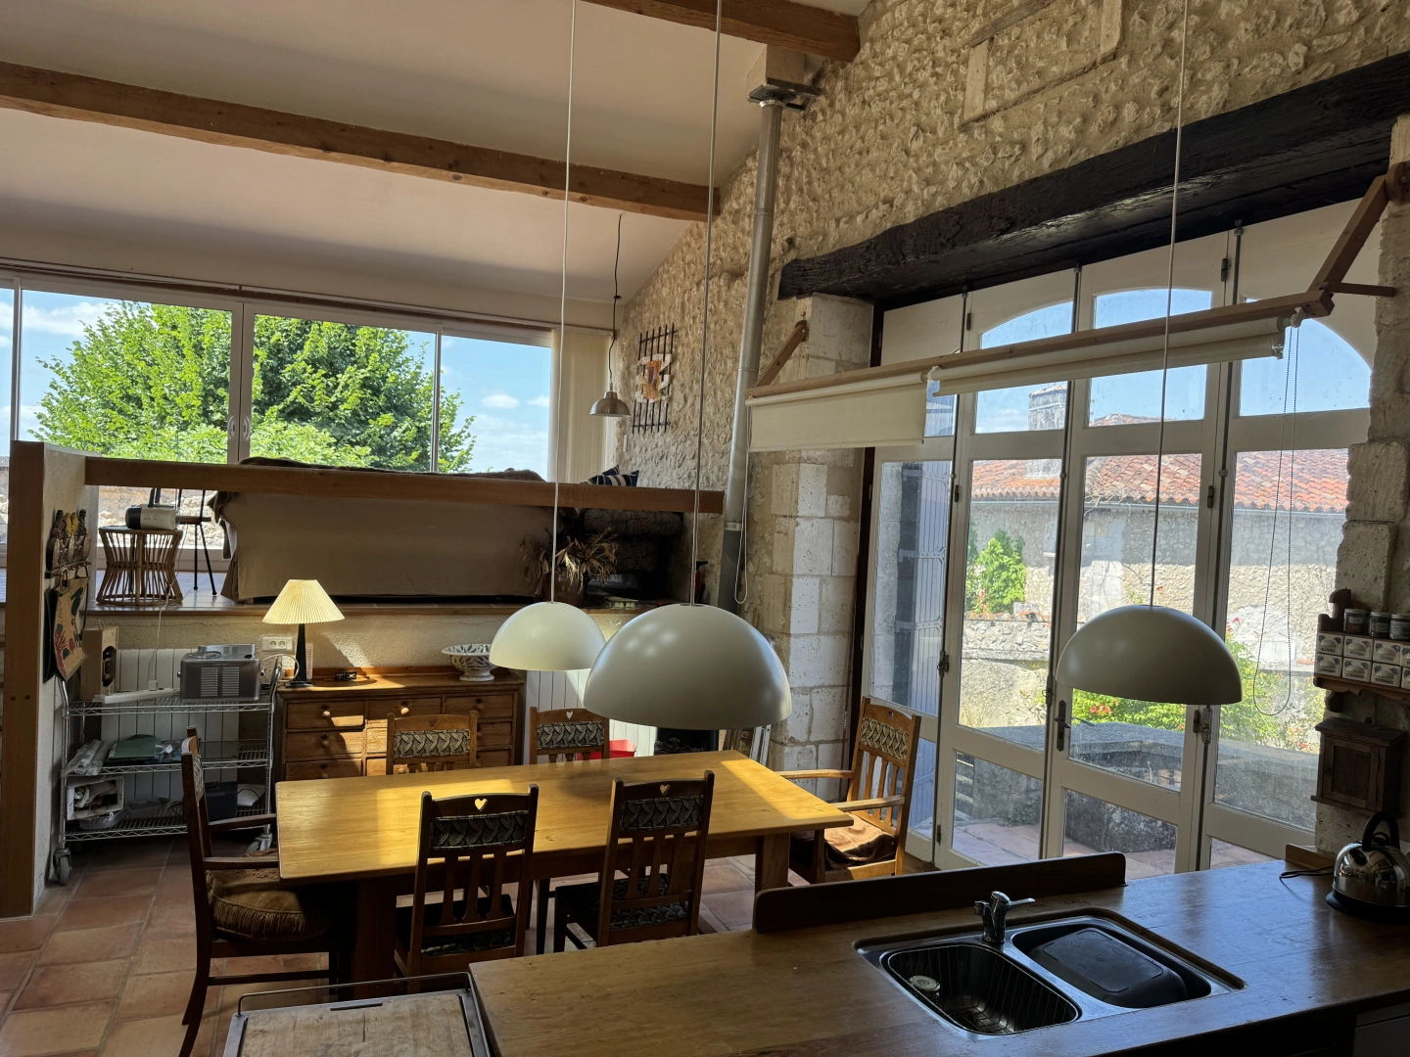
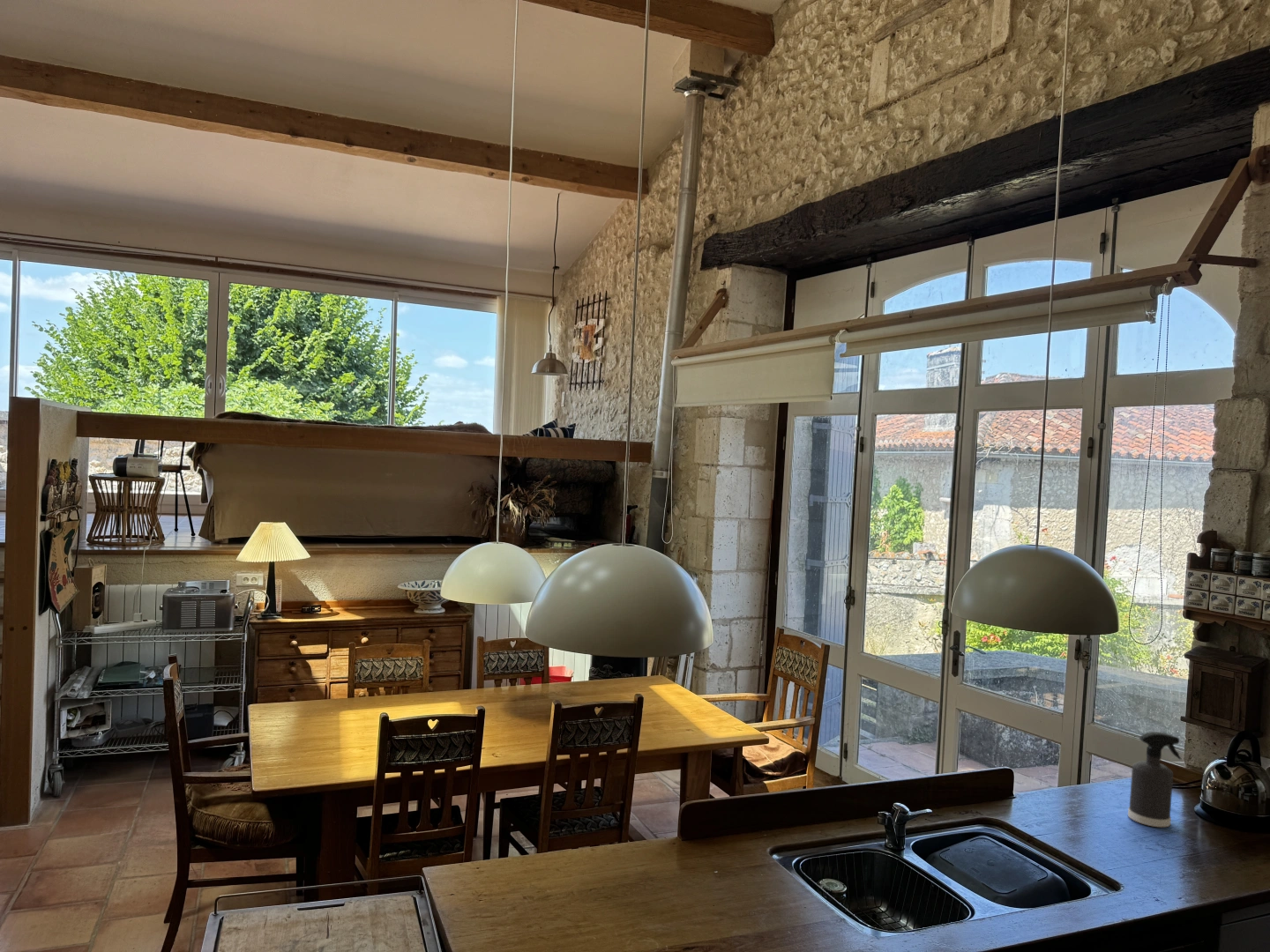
+ spray bottle [1127,731,1182,828]
